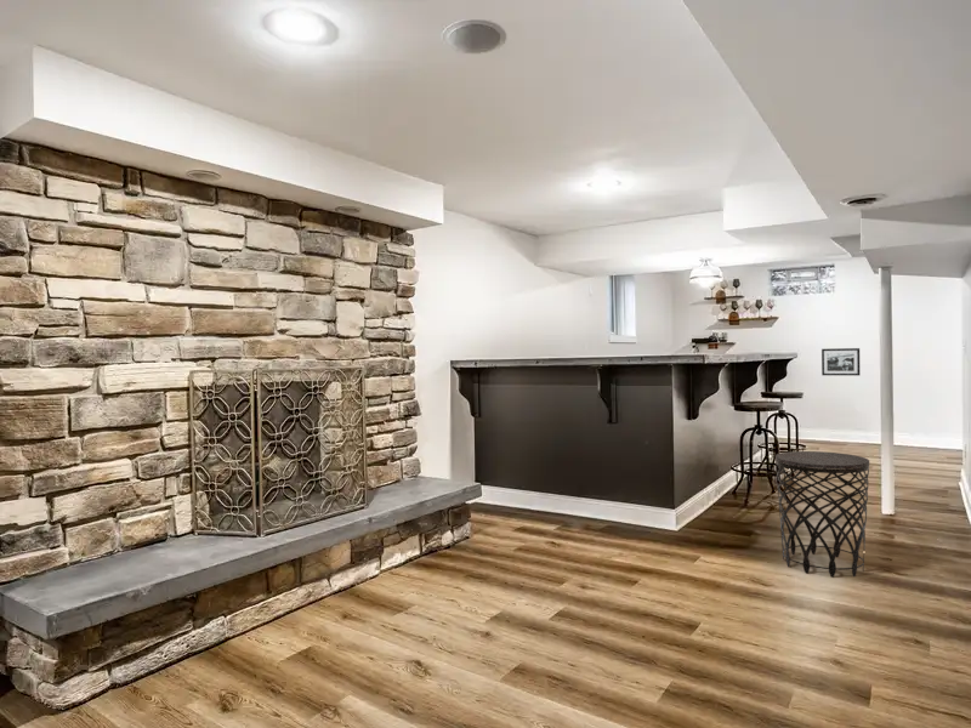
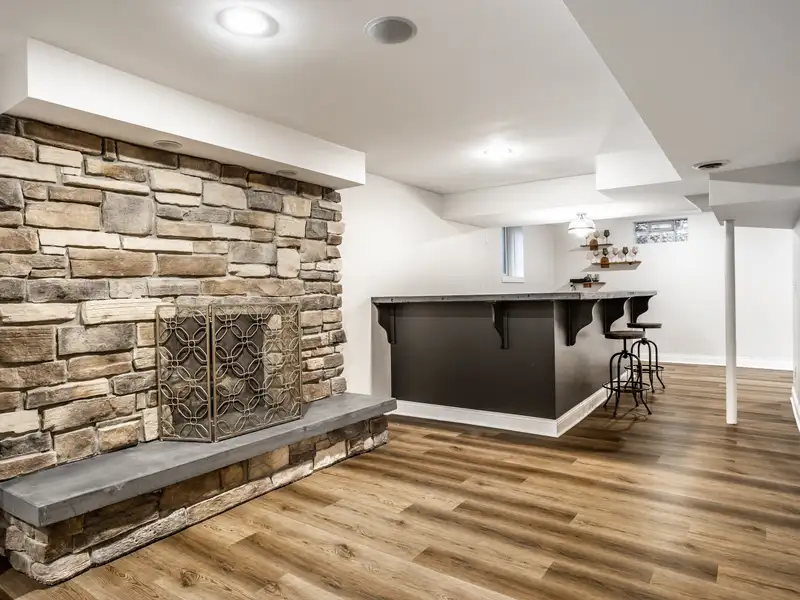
- picture frame [820,347,861,376]
- side table [774,450,870,579]
